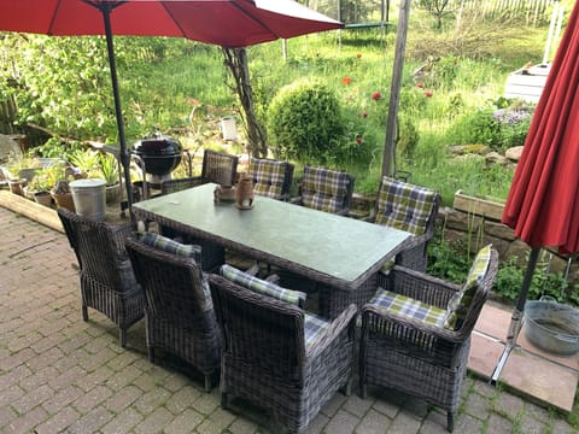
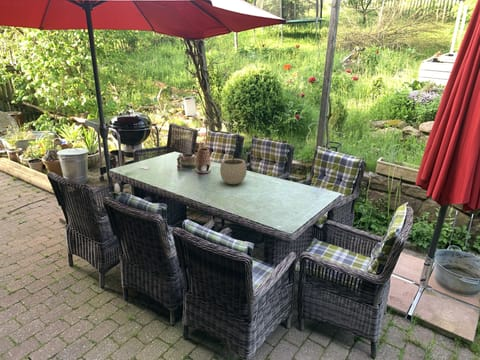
+ plant pot [219,152,247,185]
